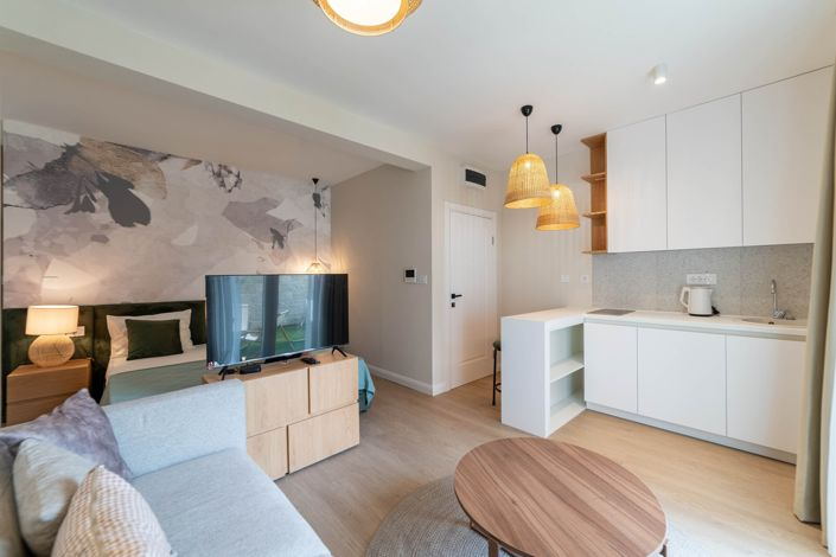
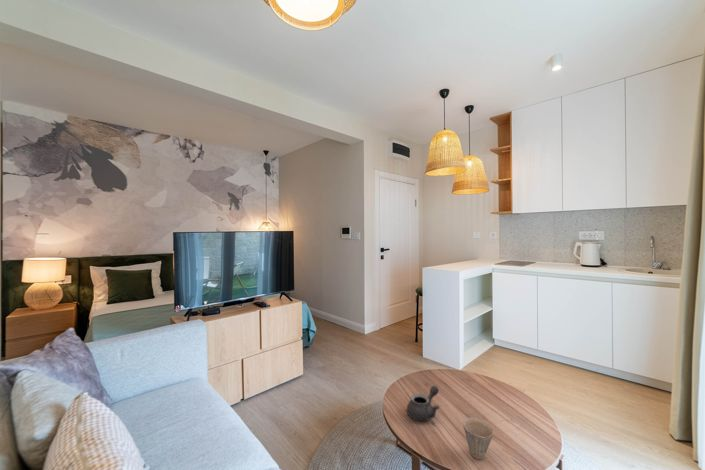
+ cup [462,417,495,460]
+ teapot [406,385,440,422]
